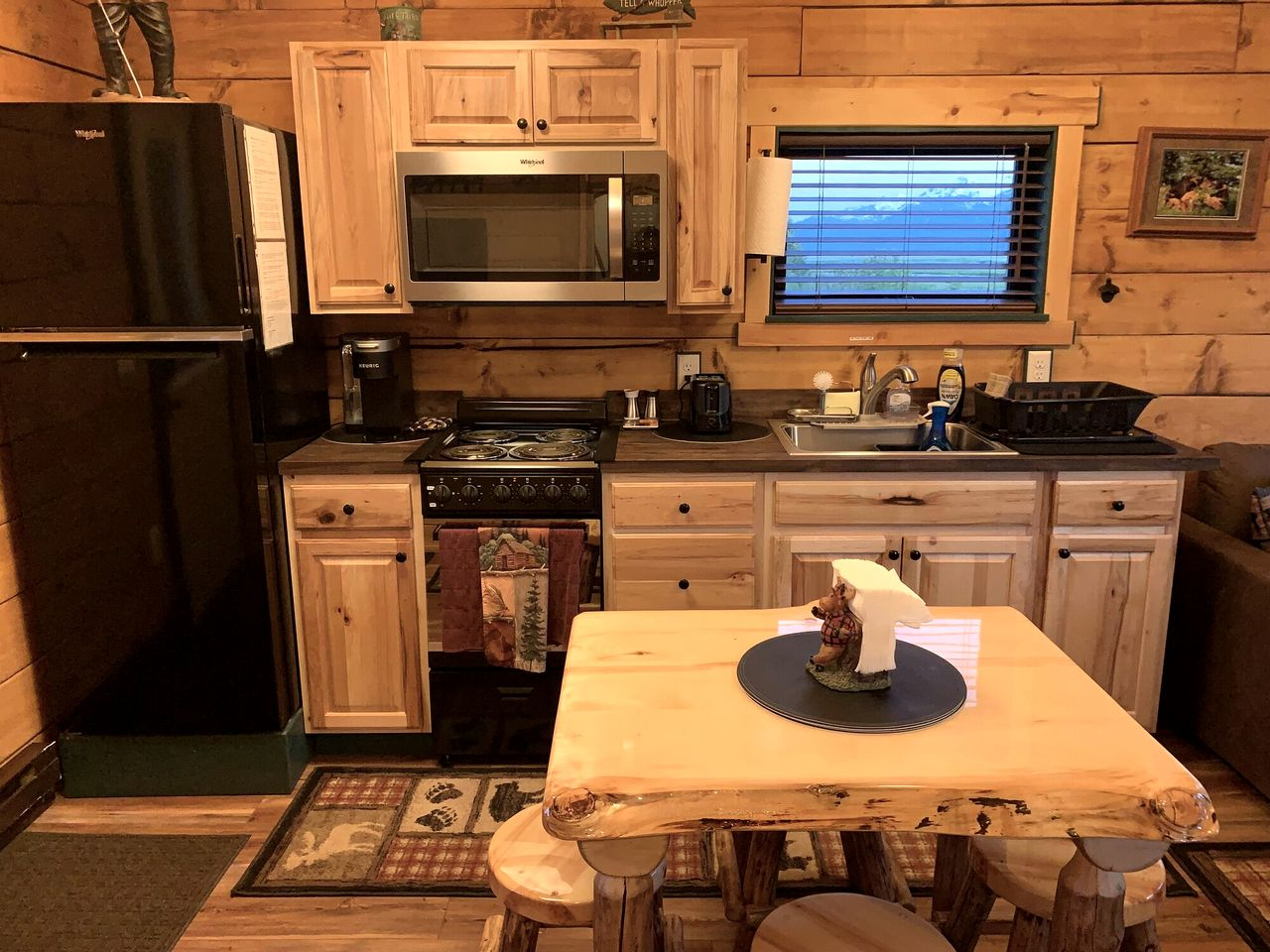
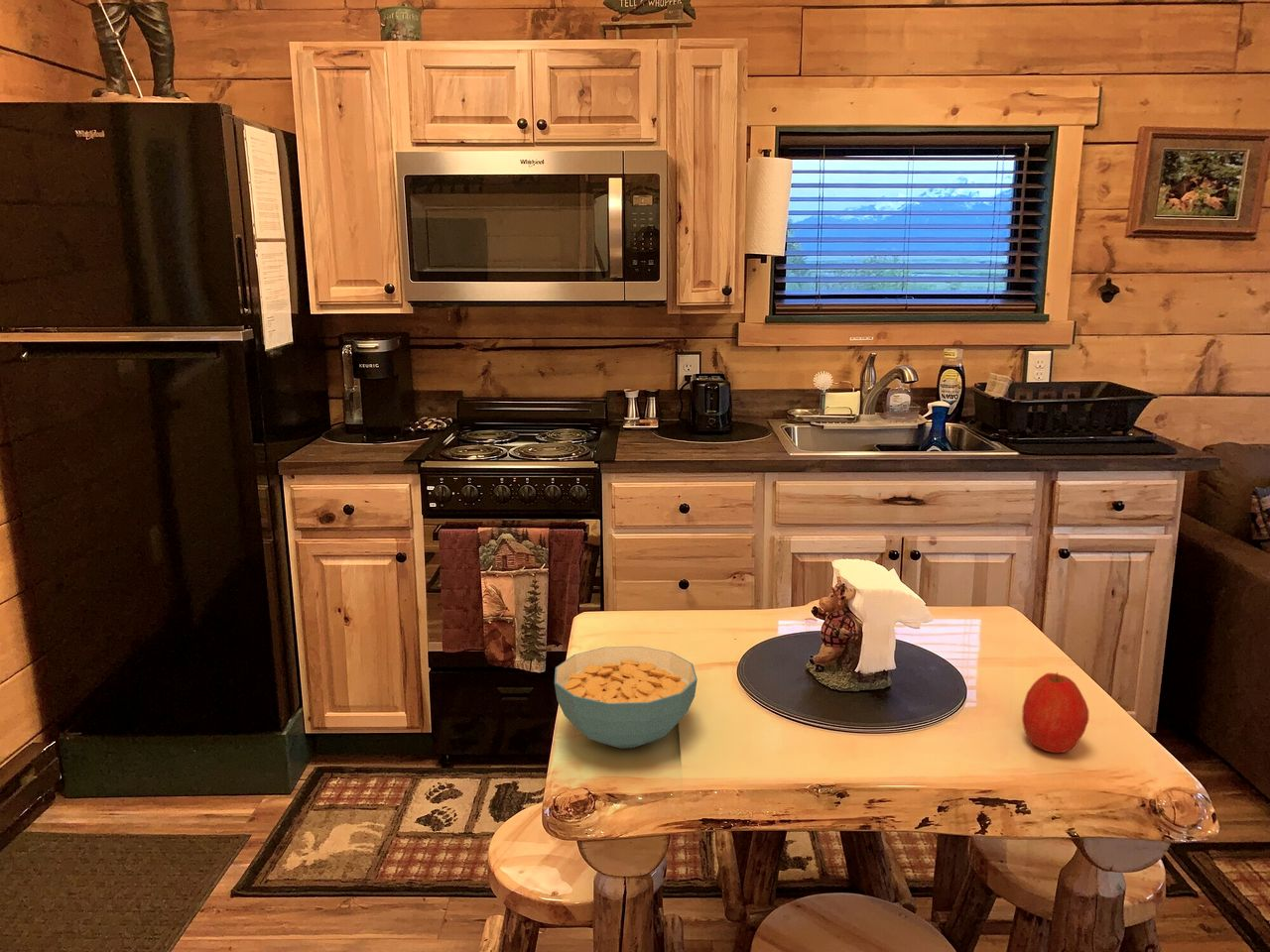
+ cereal bowl [554,646,699,750]
+ apple [1021,671,1089,754]
